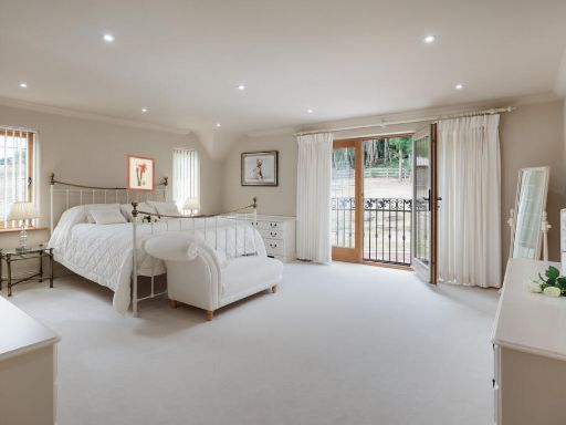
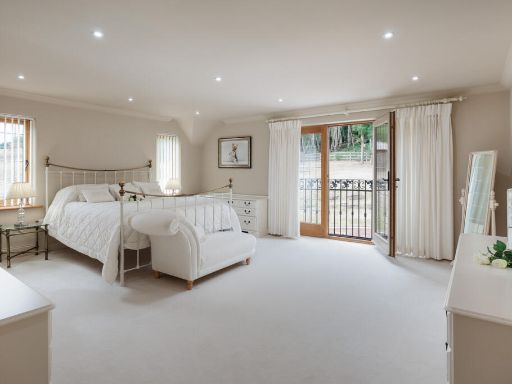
- wall art [125,154,156,194]
